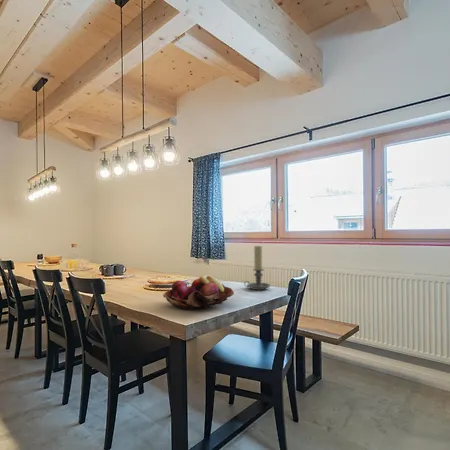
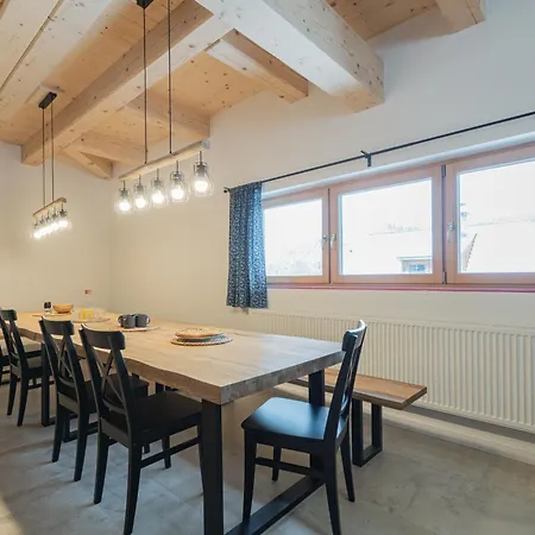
- candle holder [243,245,271,291]
- fruit basket [162,274,235,311]
